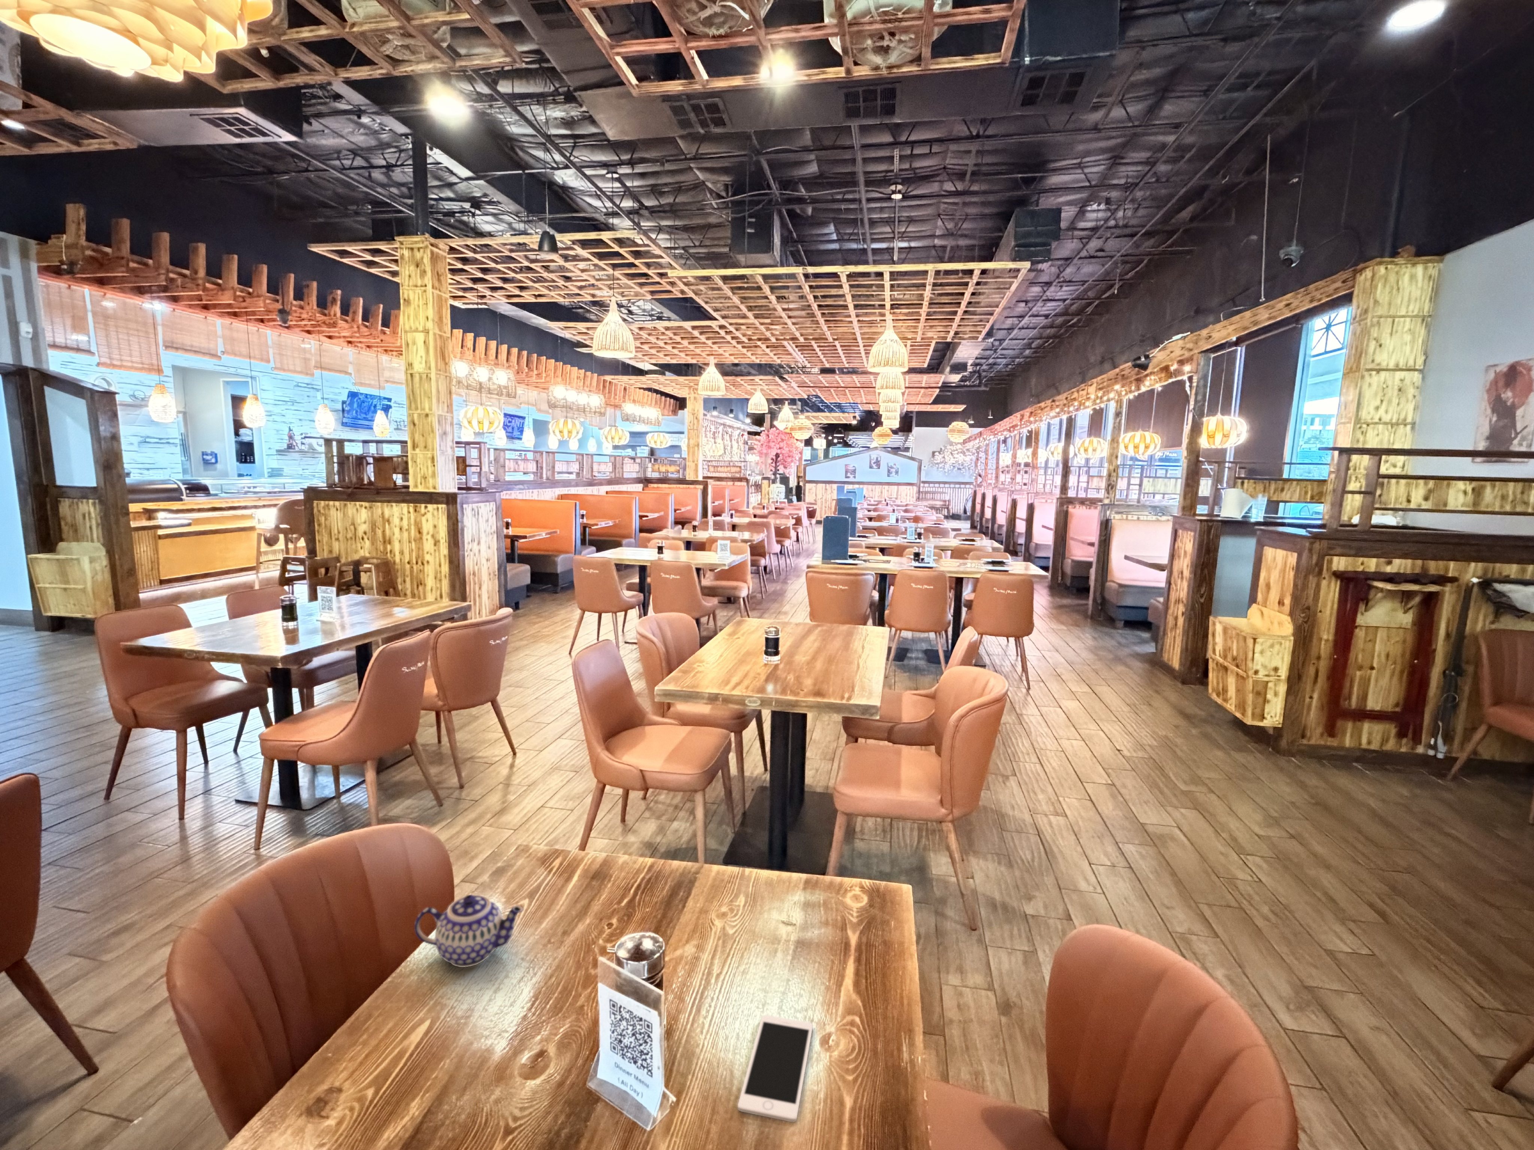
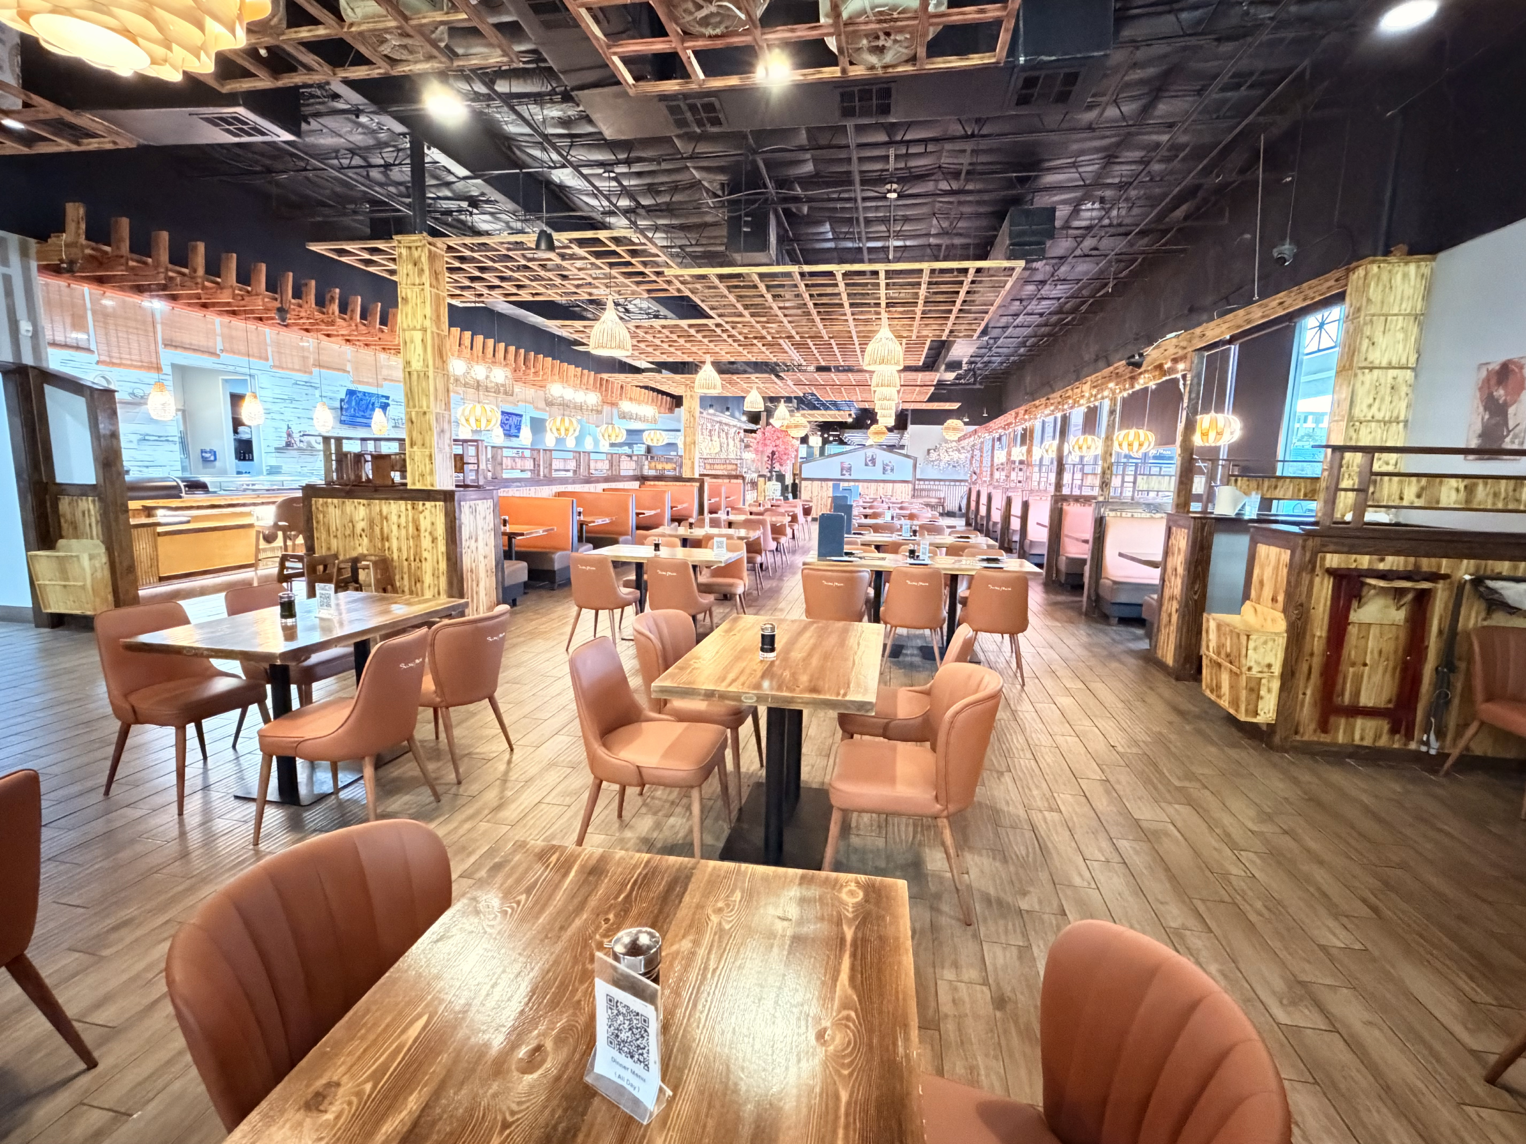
- teapot [414,894,524,968]
- cell phone [737,1015,813,1122]
